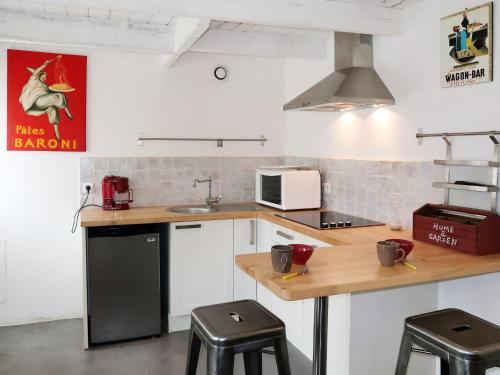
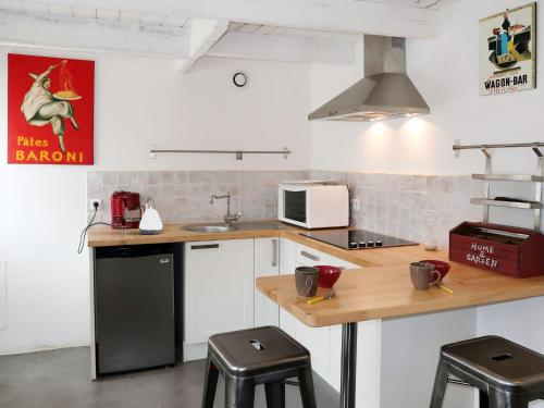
+ kettle [138,196,164,235]
